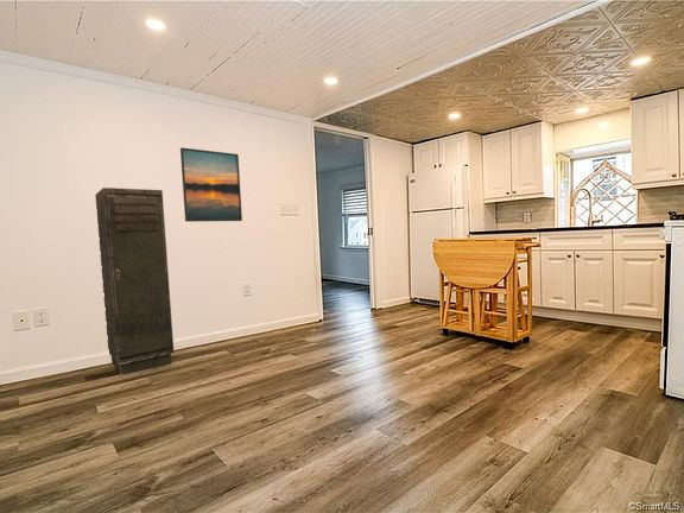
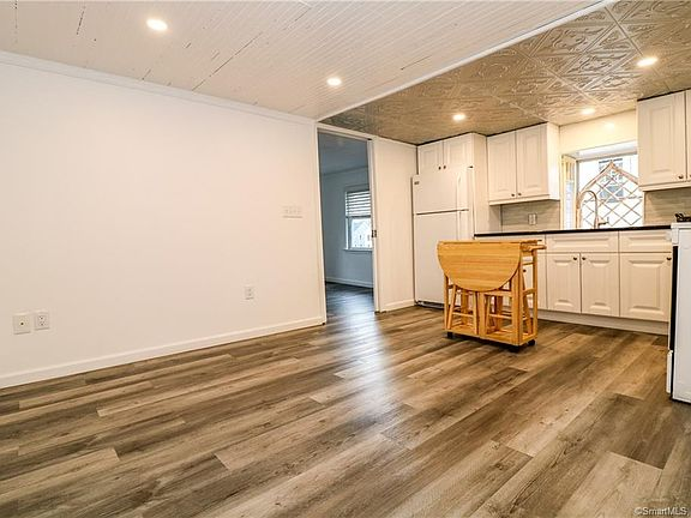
- storage cabinet [94,186,175,376]
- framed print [179,146,243,223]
